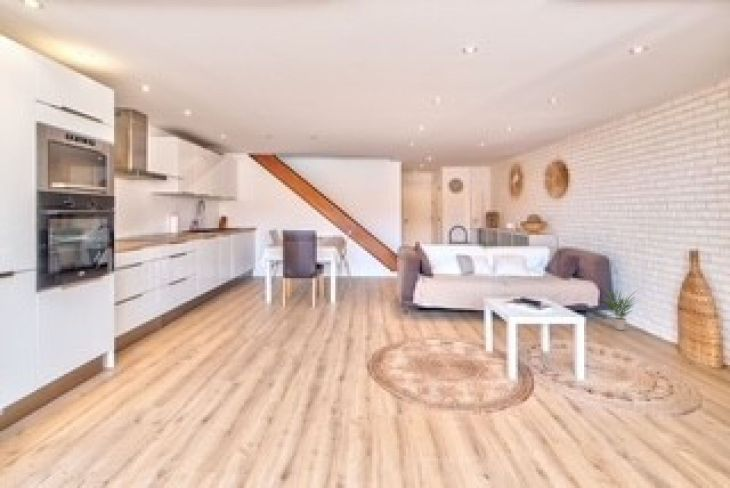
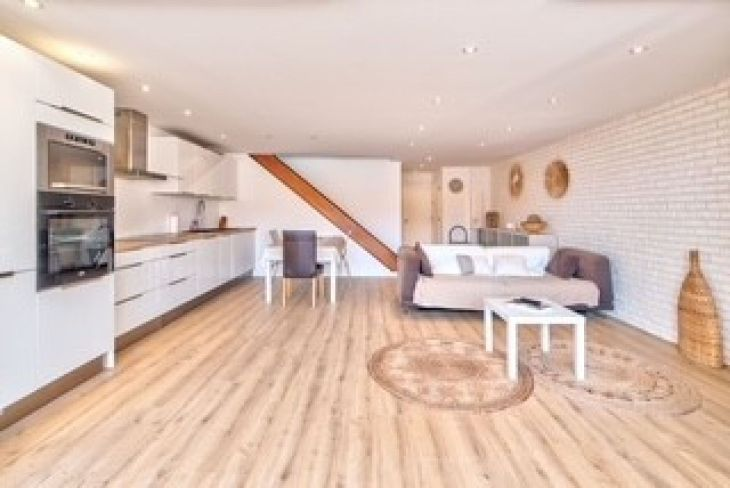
- potted plant [596,284,638,331]
